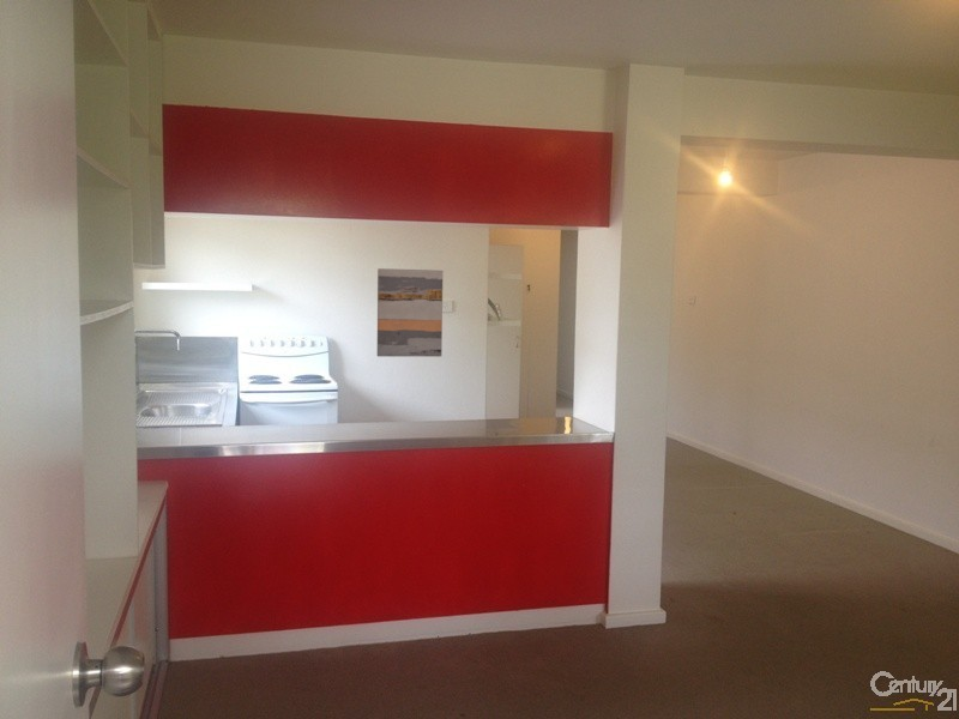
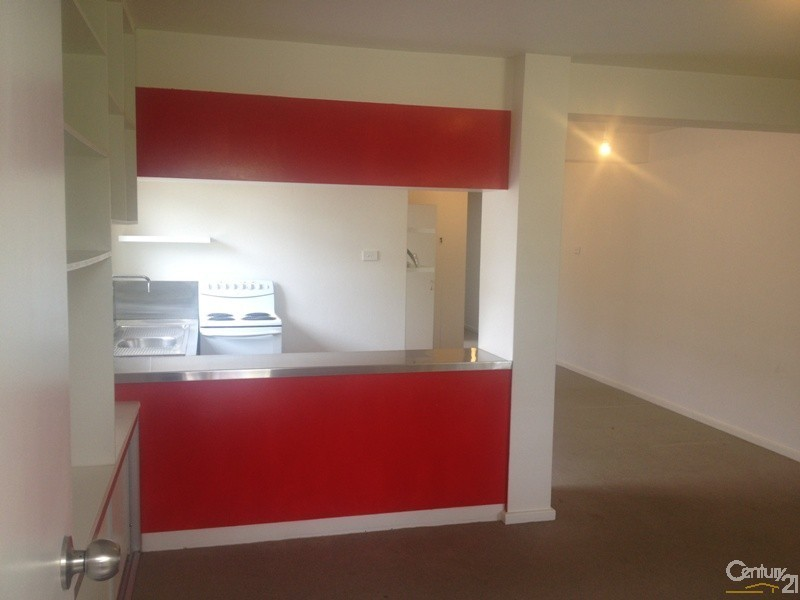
- wall art [376,267,445,357]
